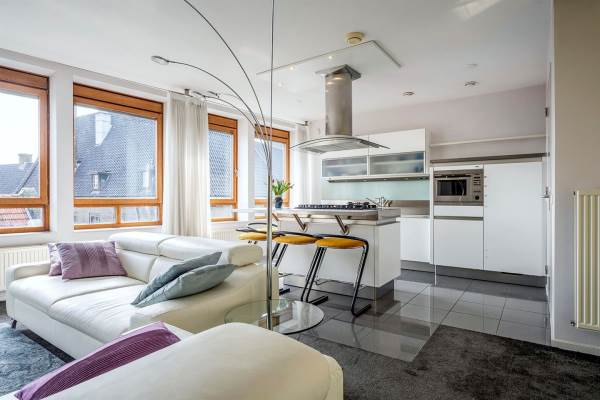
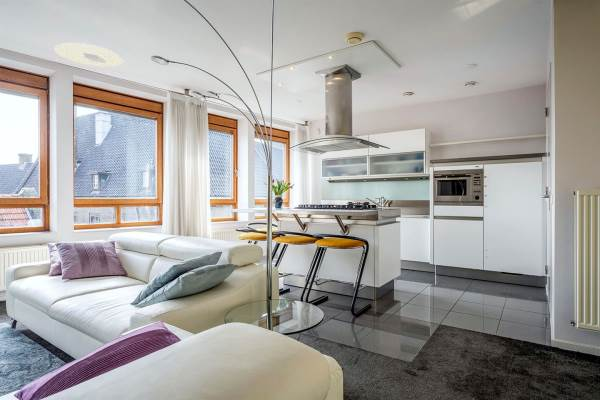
+ ceiling light [54,42,124,68]
